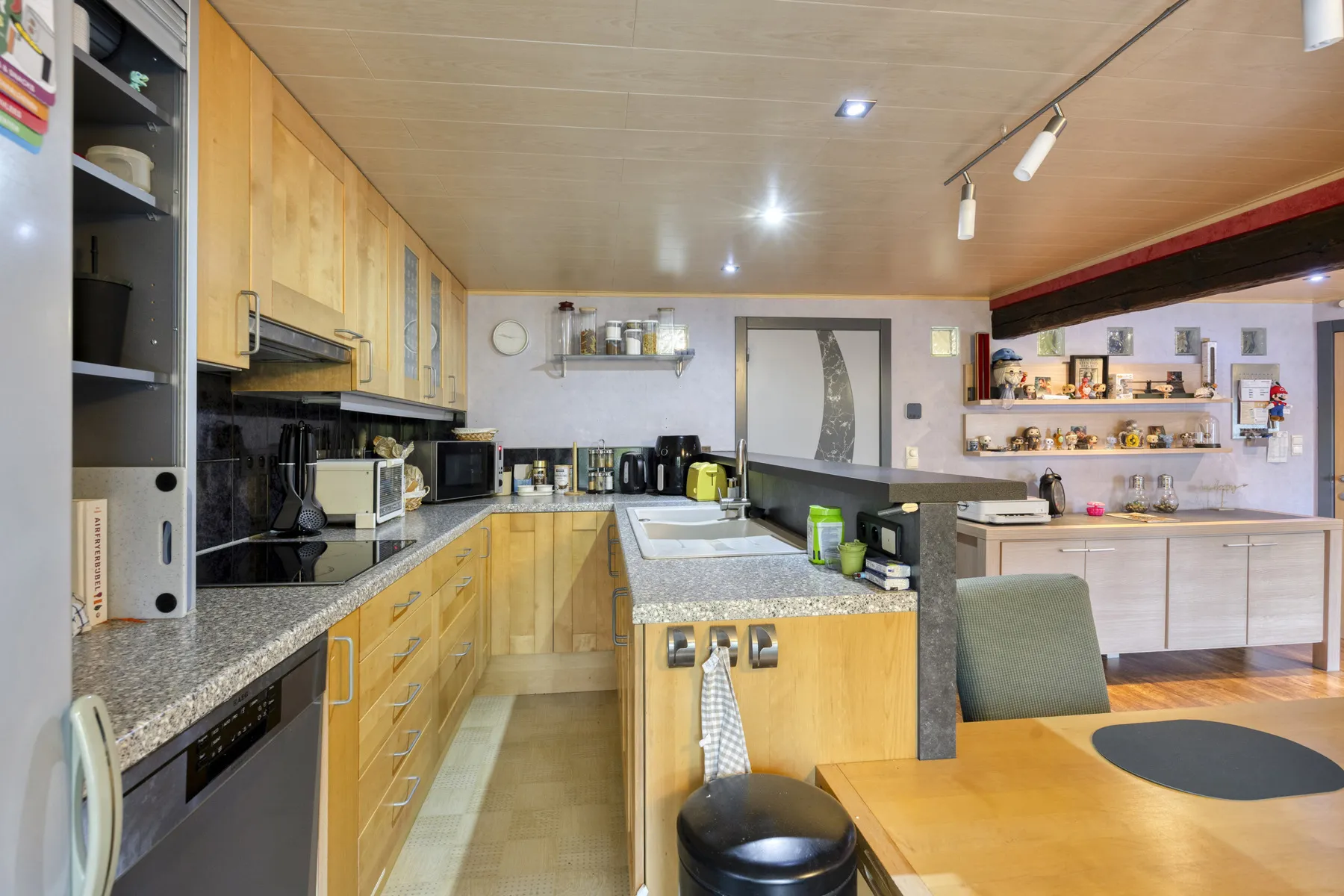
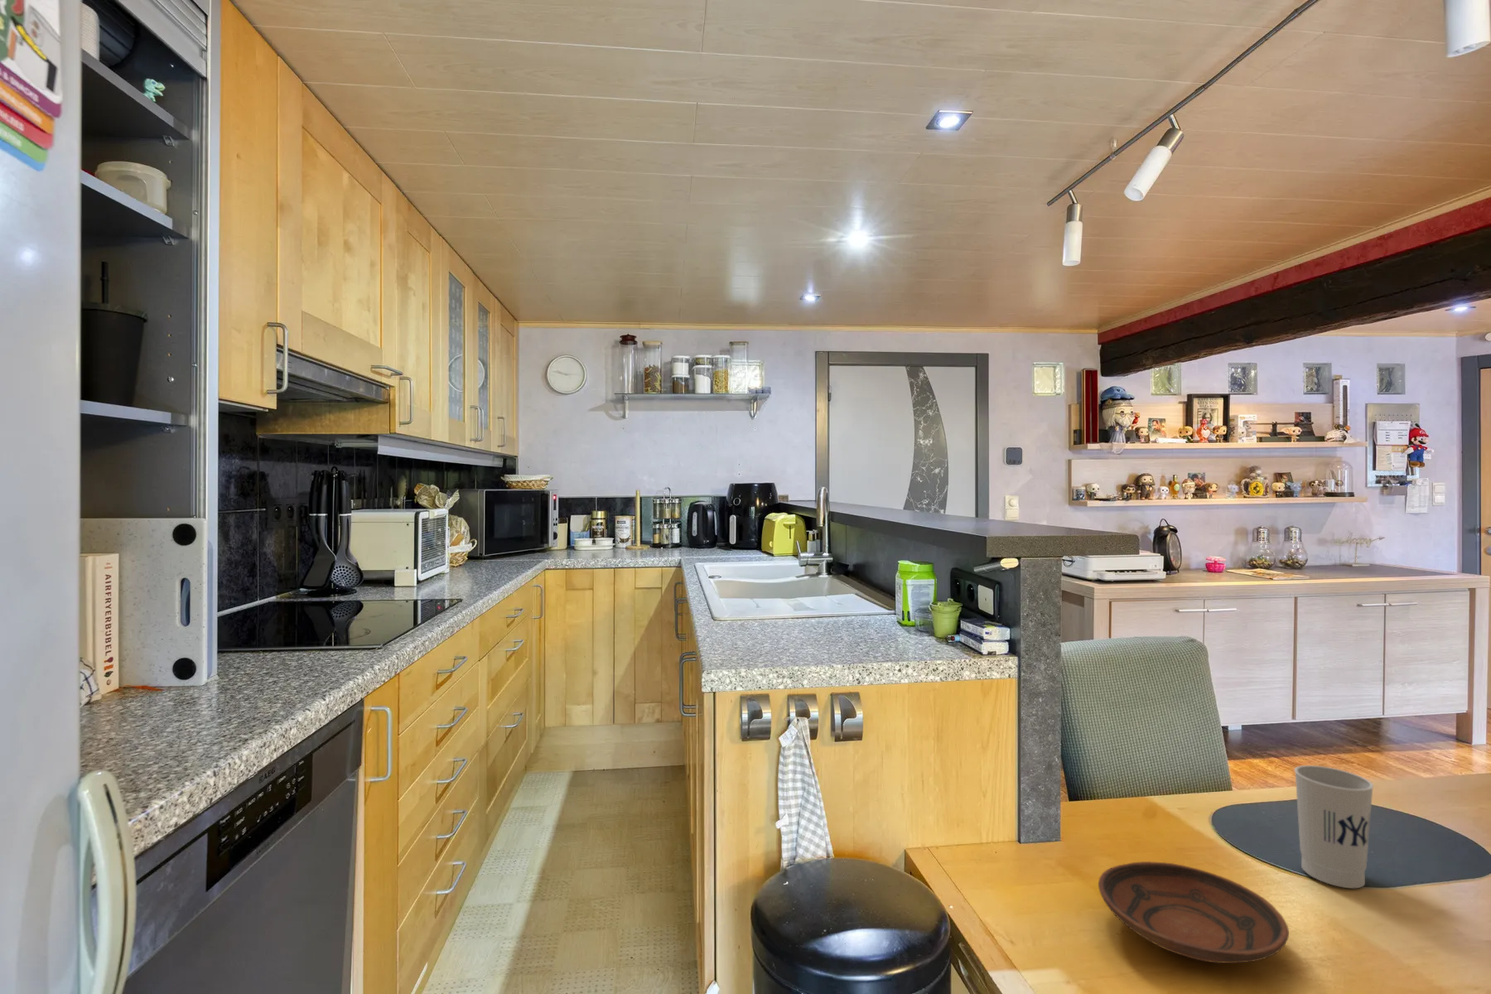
+ bowl [1097,861,1290,964]
+ cup [1294,764,1375,889]
